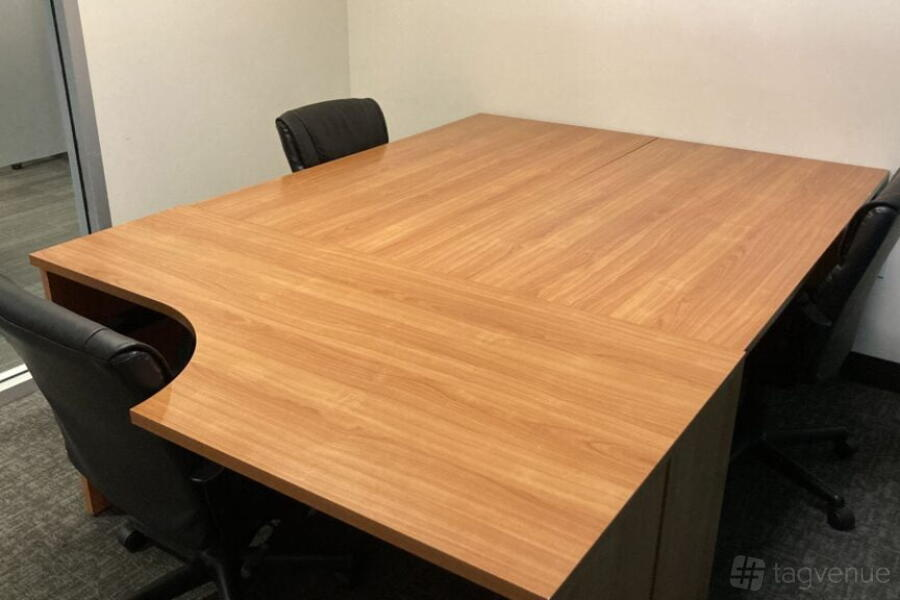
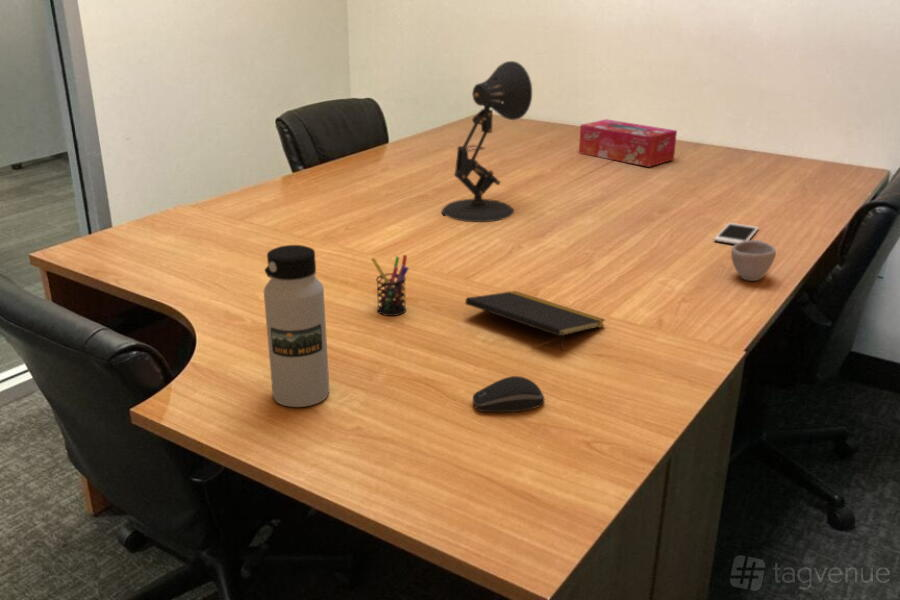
+ notepad [464,290,607,353]
+ tissue box [578,118,678,168]
+ cup [730,239,777,282]
+ desk lamp [441,60,533,223]
+ computer mouse [472,375,545,413]
+ water bottle [263,244,330,408]
+ pen holder [370,254,410,317]
+ cell phone [713,222,760,245]
